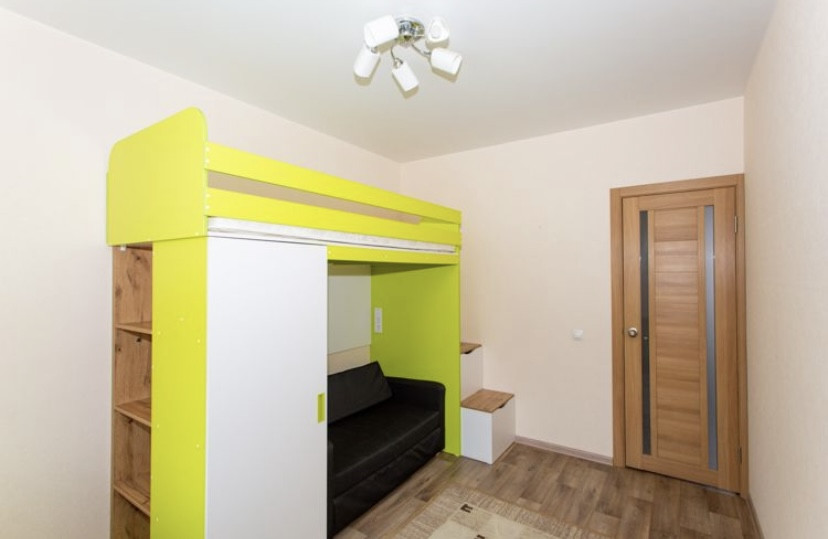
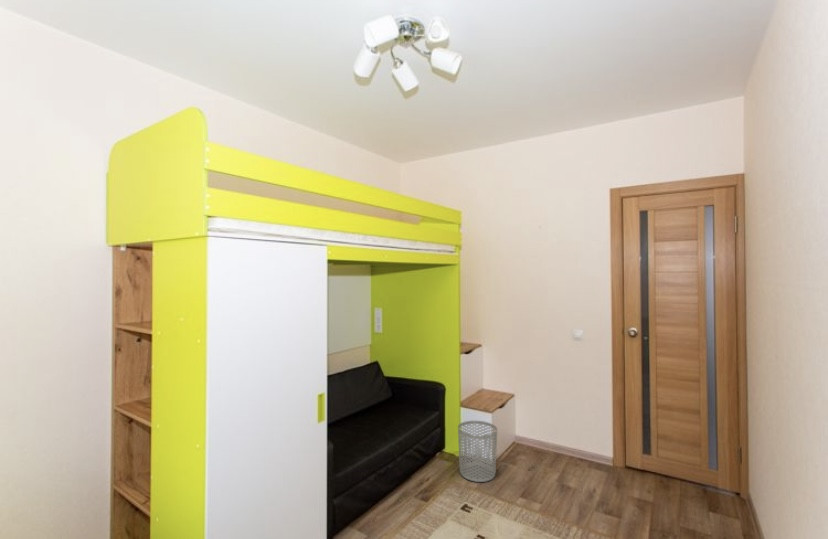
+ waste bin [457,420,498,483]
